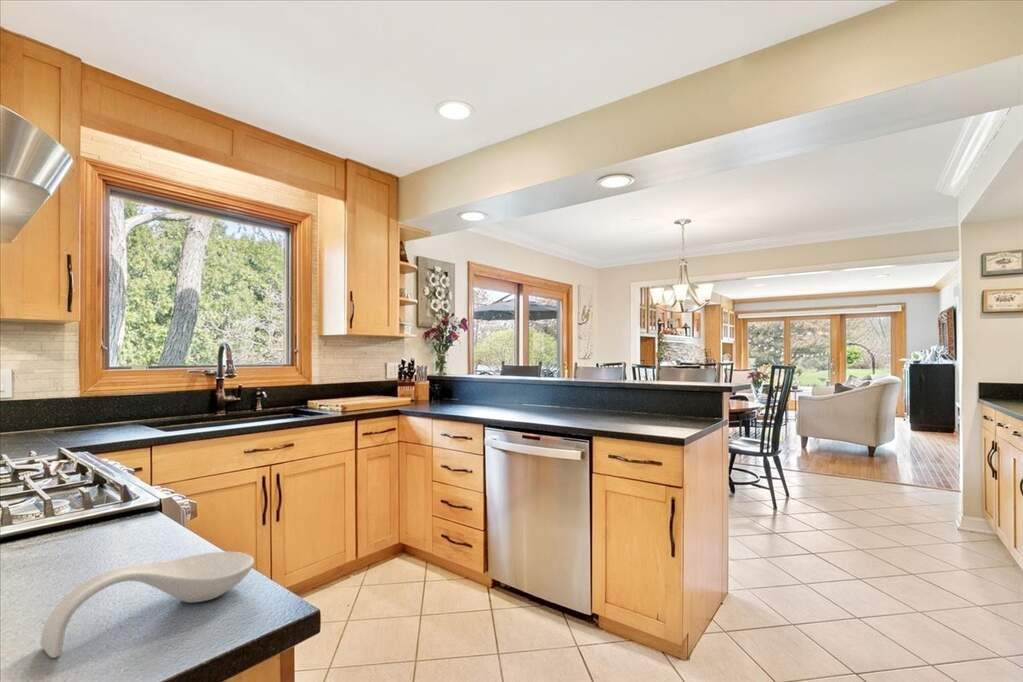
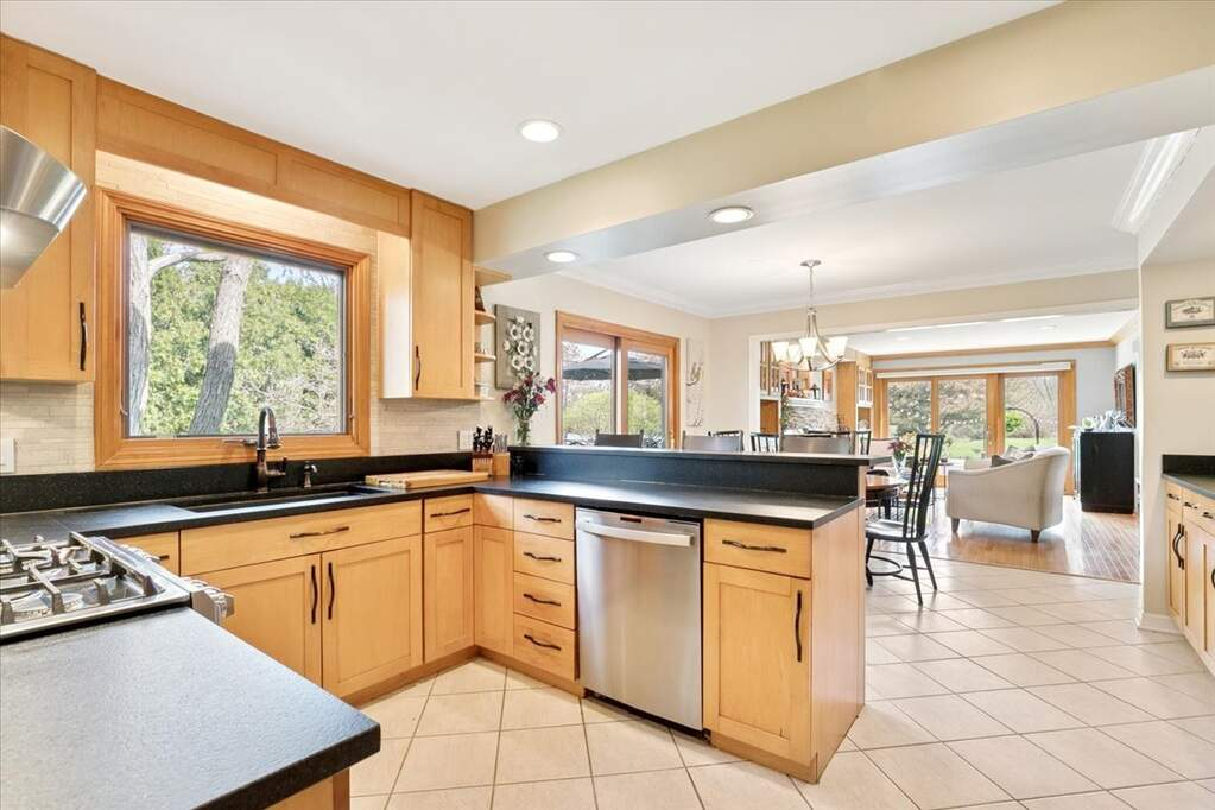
- spoon rest [40,551,255,659]
